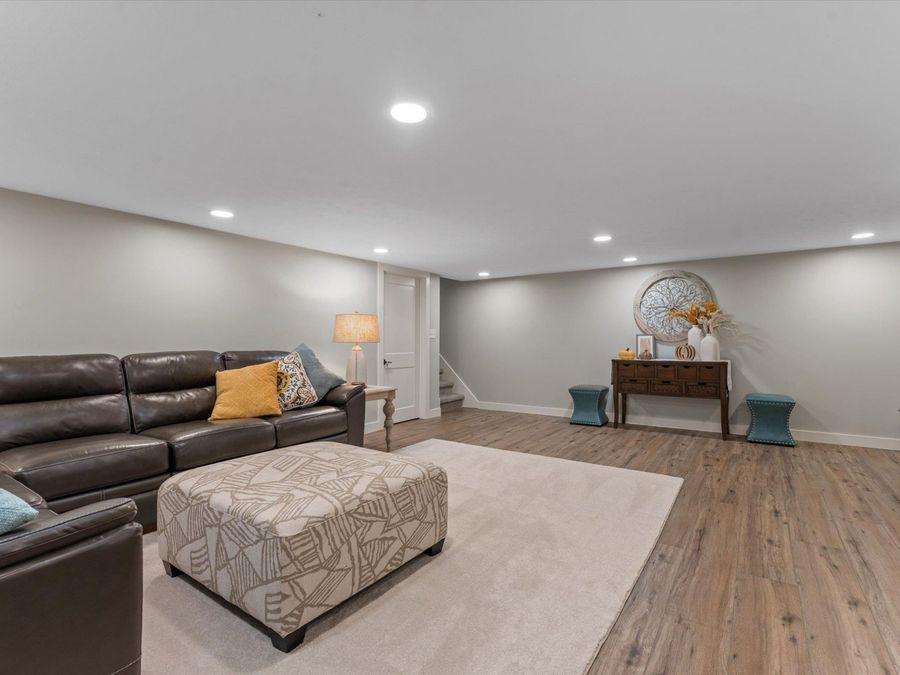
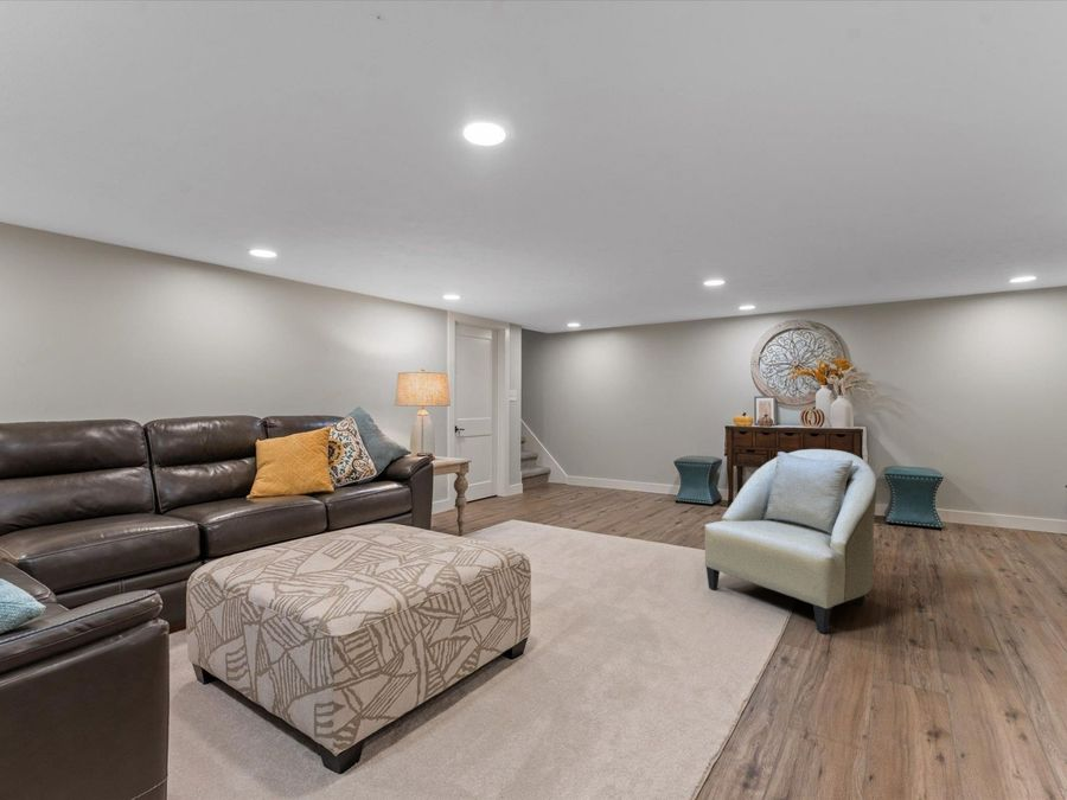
+ armchair [703,448,877,634]
